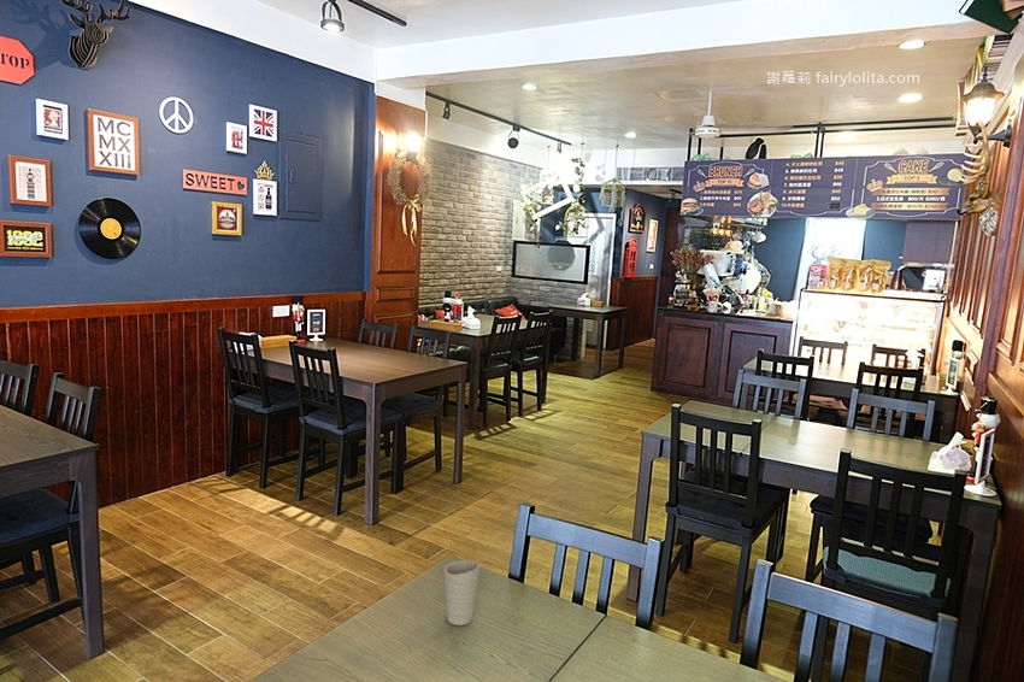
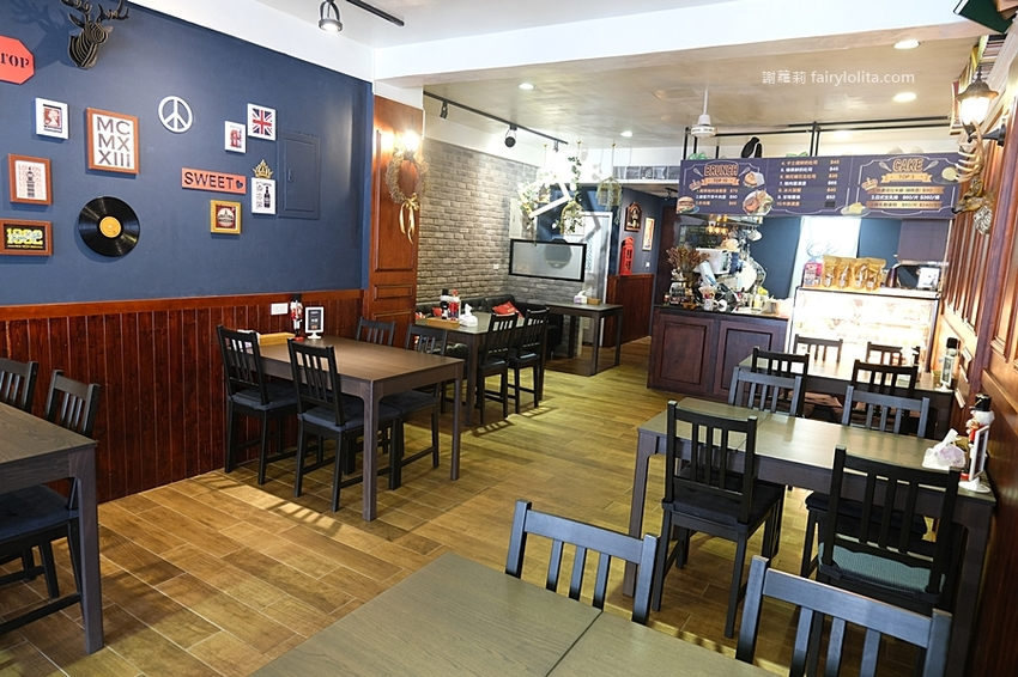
- cup [443,559,481,627]
